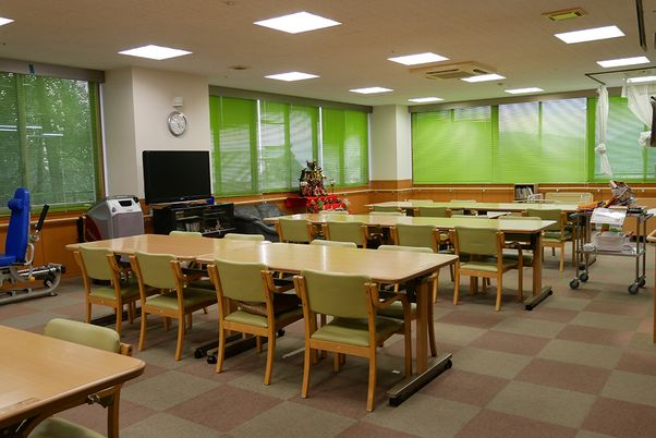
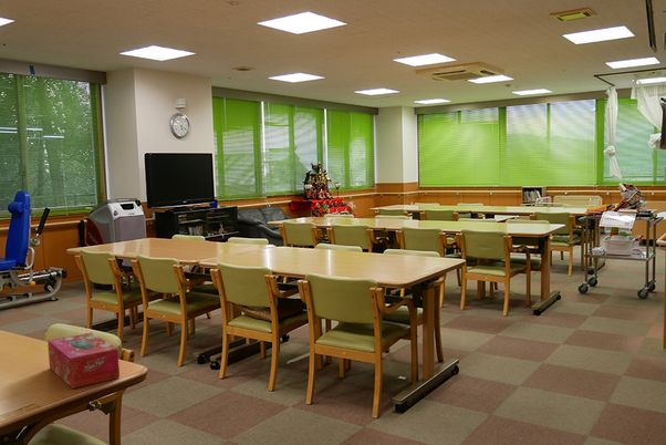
+ tissue box [46,332,121,390]
